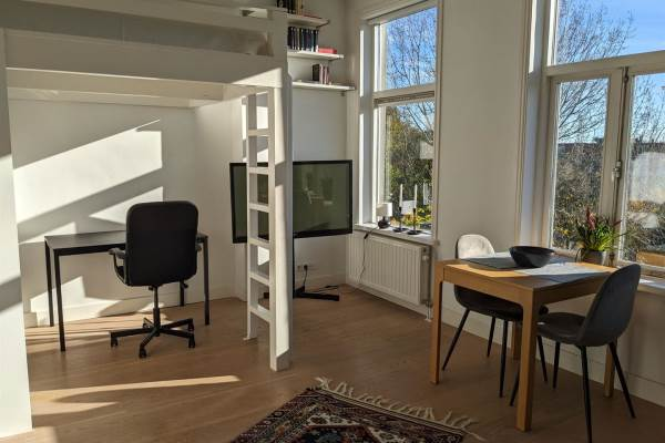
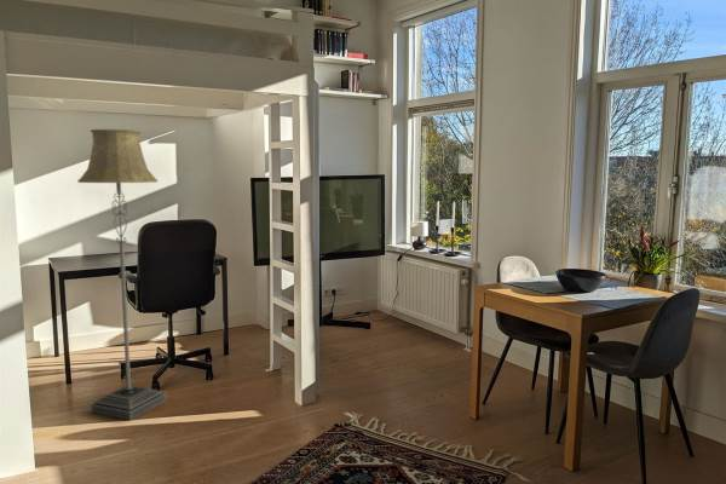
+ floor lamp [76,128,167,421]
